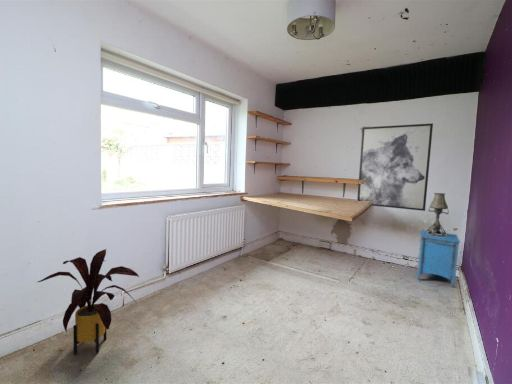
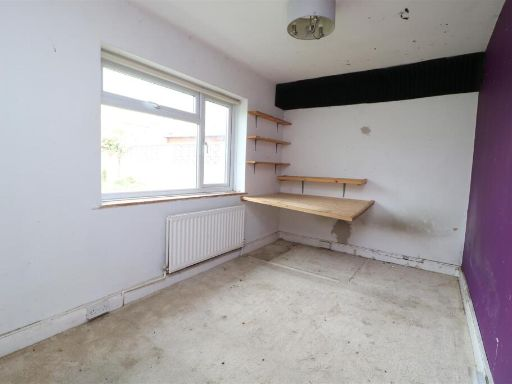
- table lamp [426,192,450,237]
- house plant [37,248,140,356]
- nightstand [416,229,461,288]
- wall art [356,122,434,212]
